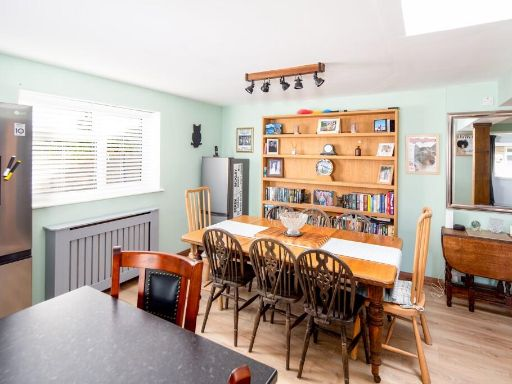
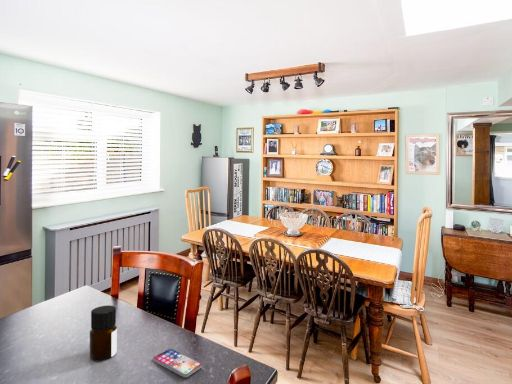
+ smartphone [153,348,203,378]
+ bottle [89,304,118,362]
